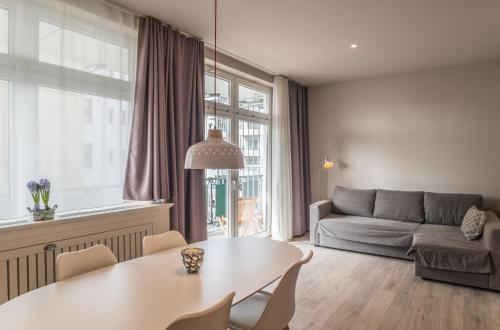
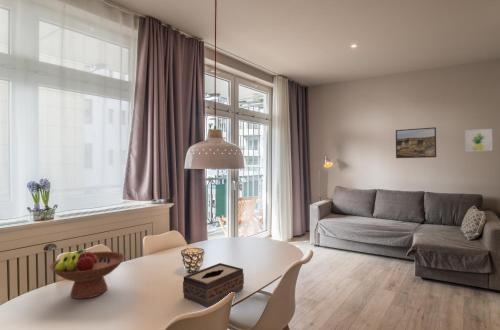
+ tissue box [182,262,245,308]
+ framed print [395,126,437,159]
+ wall art [464,128,494,152]
+ fruit bowl [49,248,126,300]
